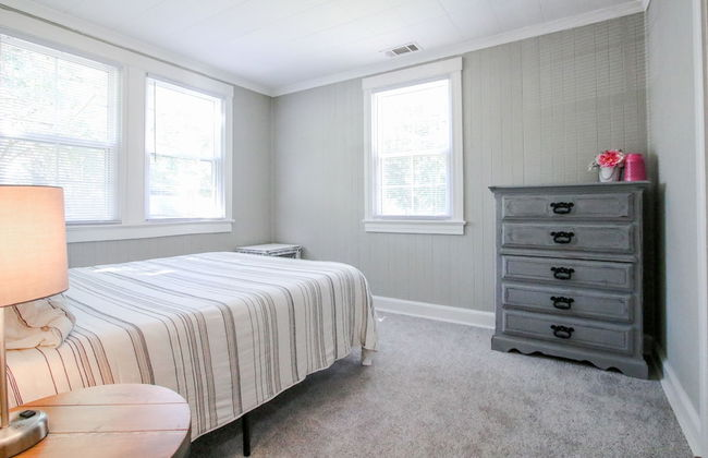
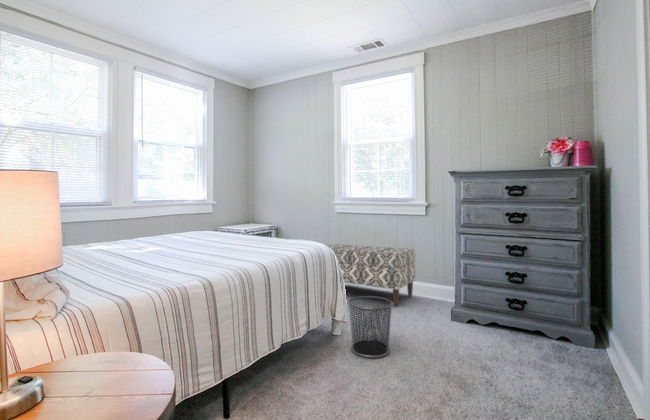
+ bench [326,243,416,306]
+ waste bin [347,295,394,359]
